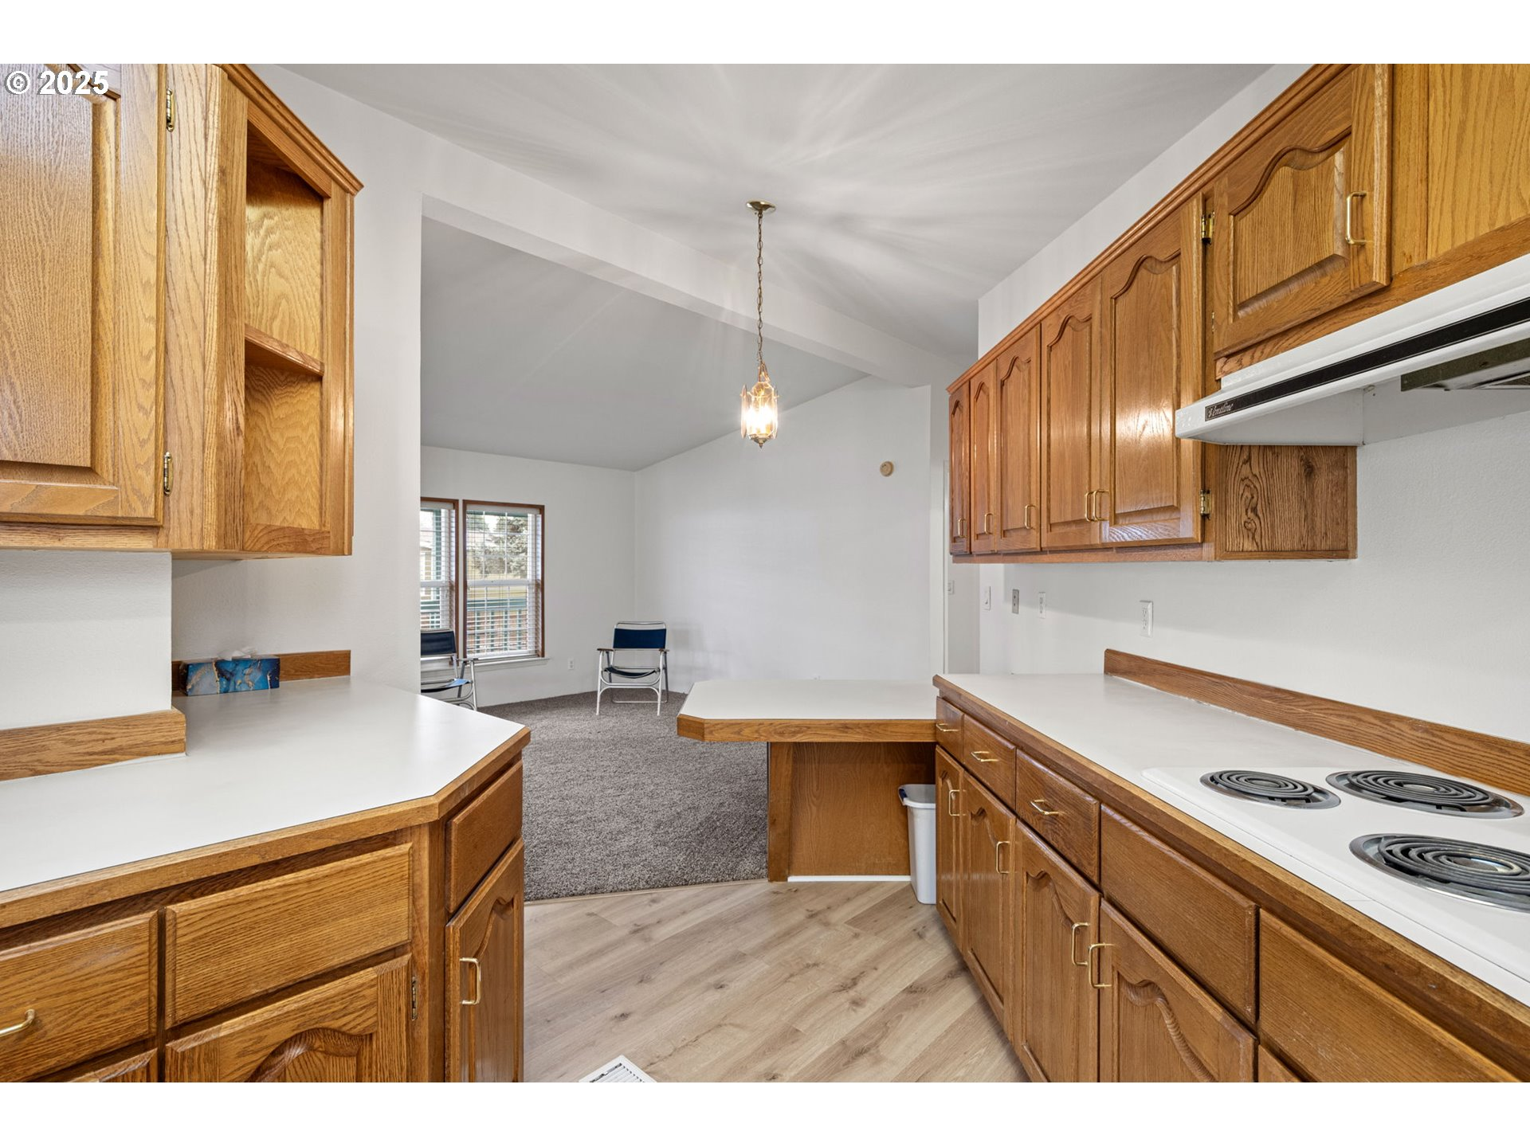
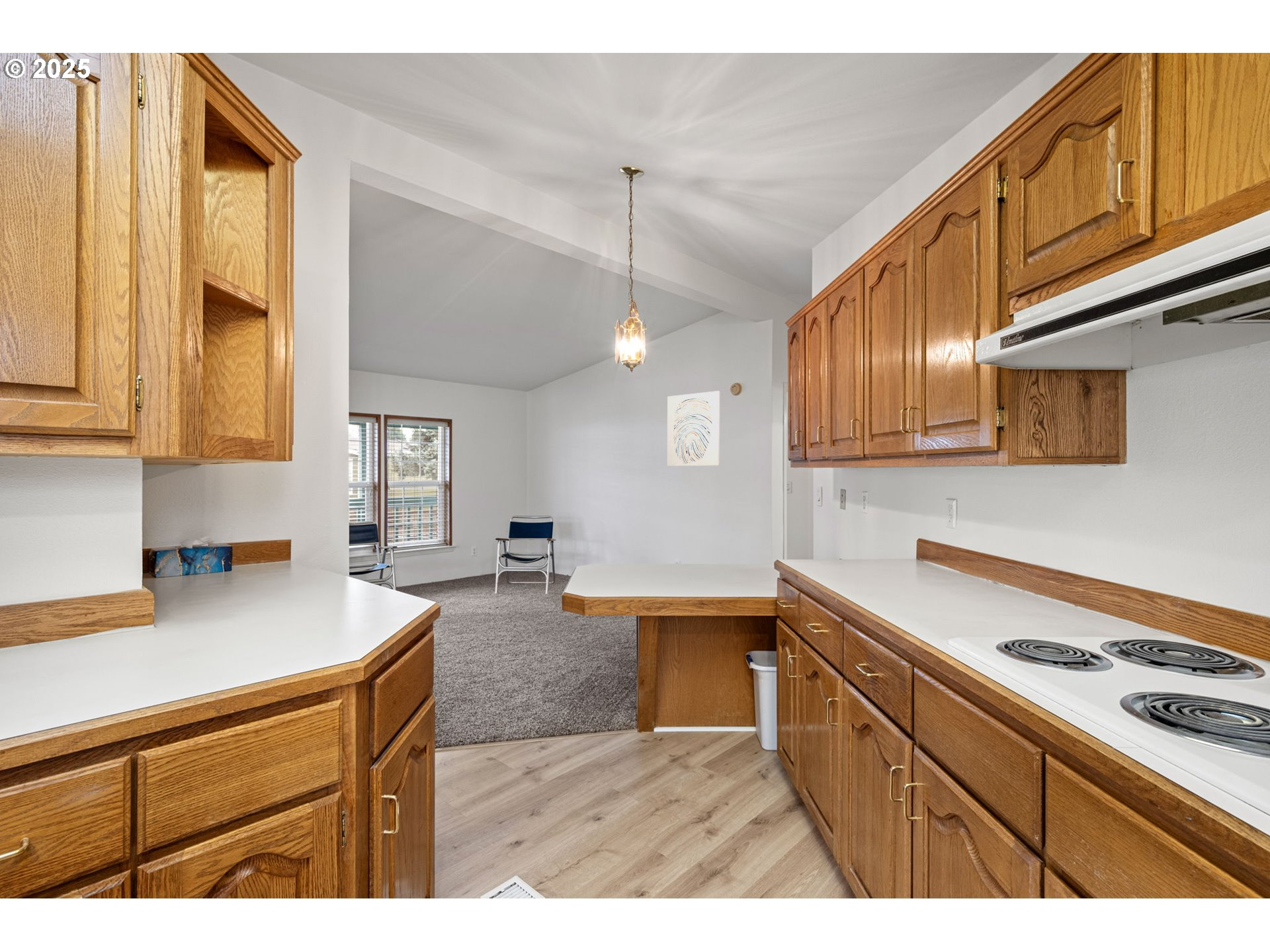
+ wall art [667,390,720,467]
